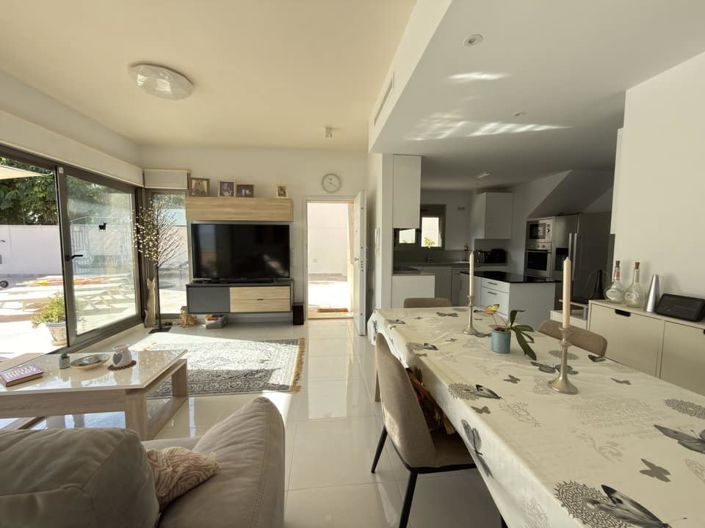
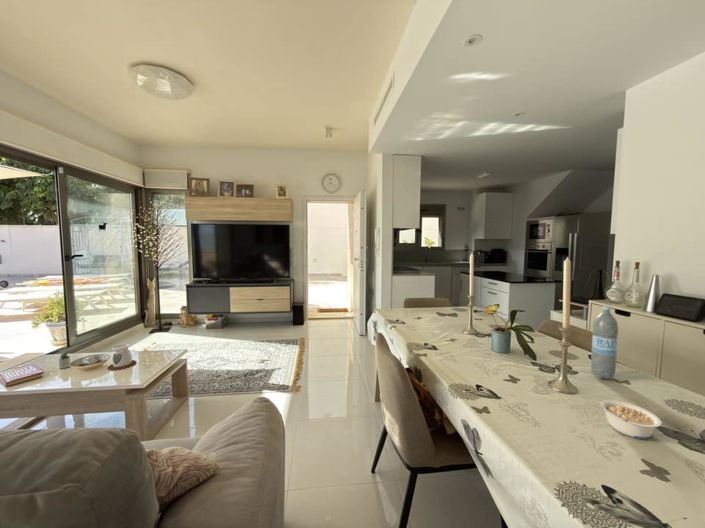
+ legume [599,399,663,440]
+ water bottle [590,305,619,380]
